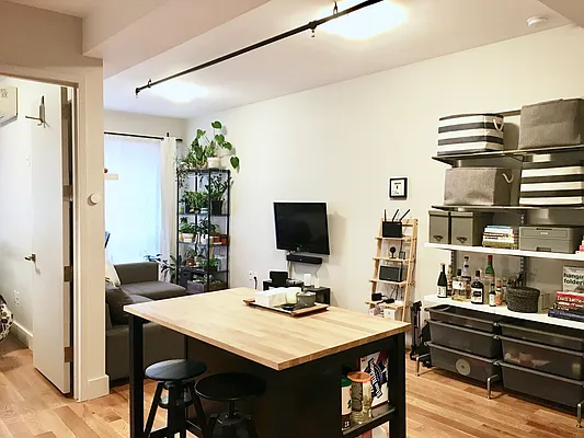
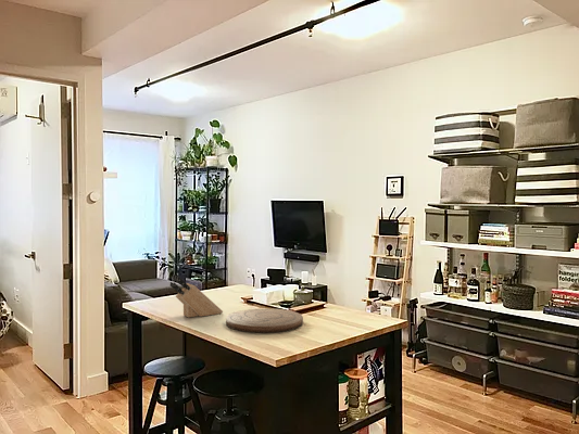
+ cutting board [225,307,304,334]
+ knife block [169,273,224,318]
